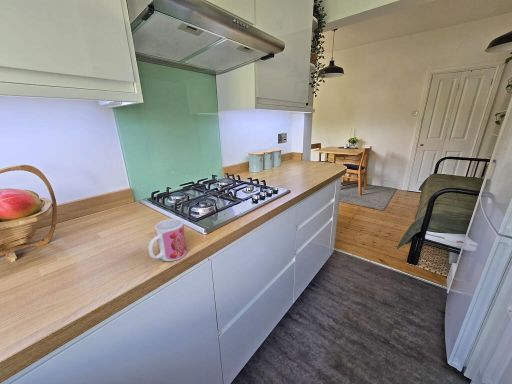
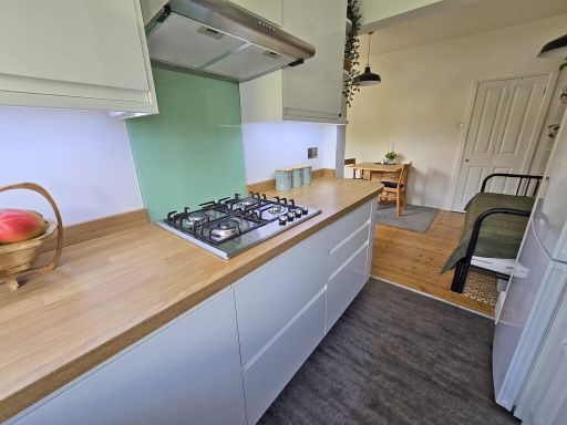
- mug [147,218,188,262]
